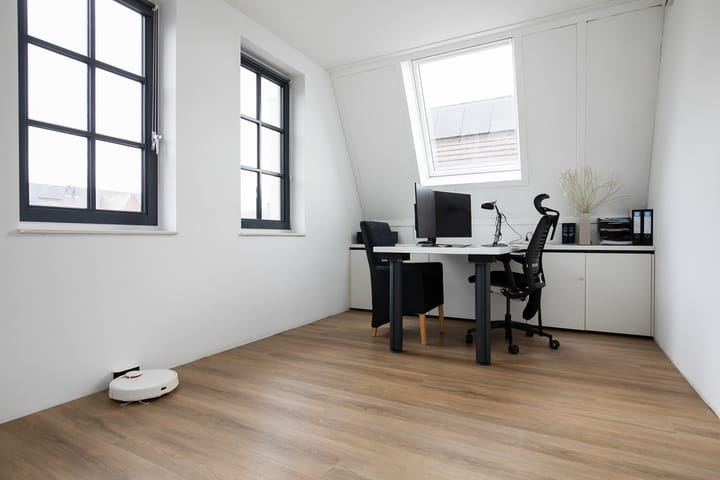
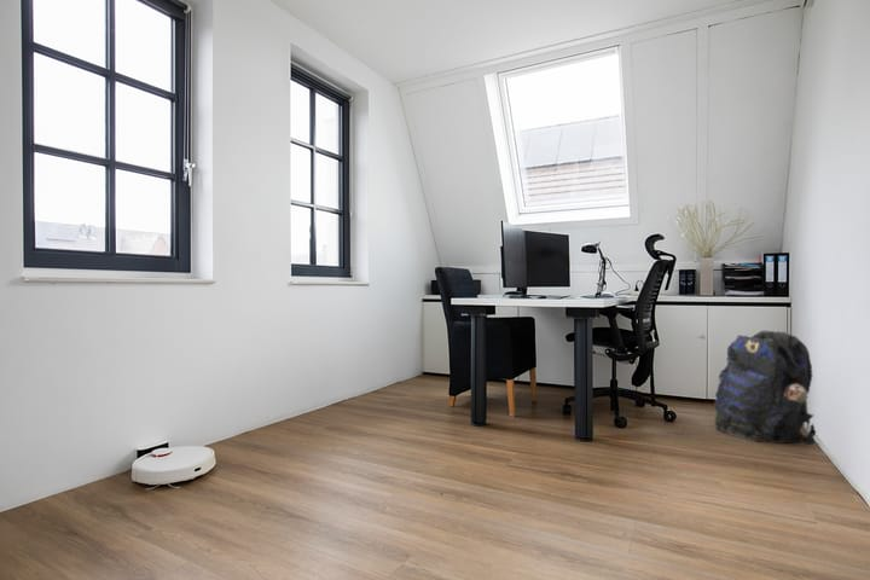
+ backpack [713,330,820,446]
